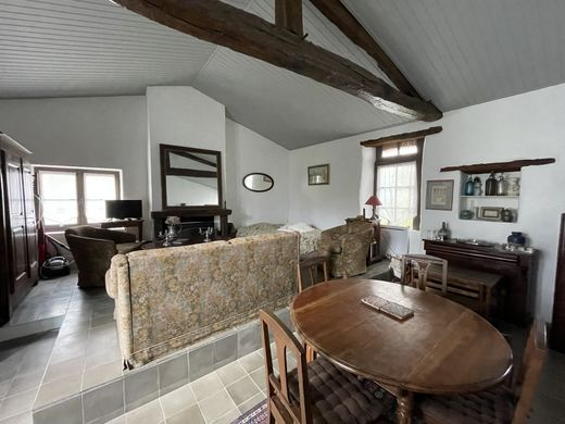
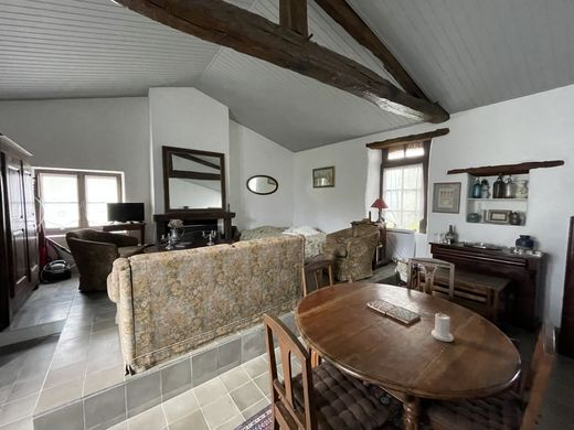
+ candle [431,311,455,343]
